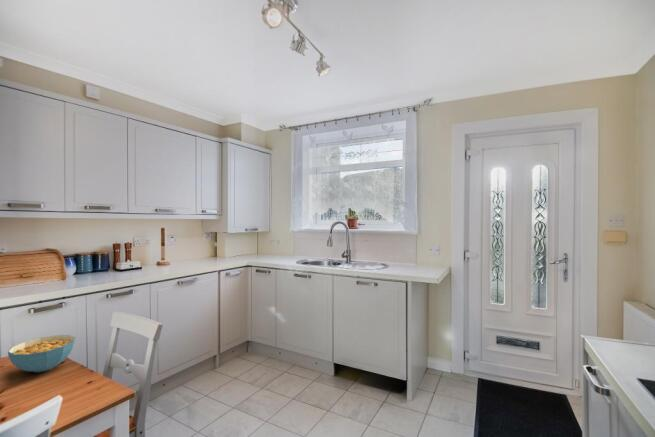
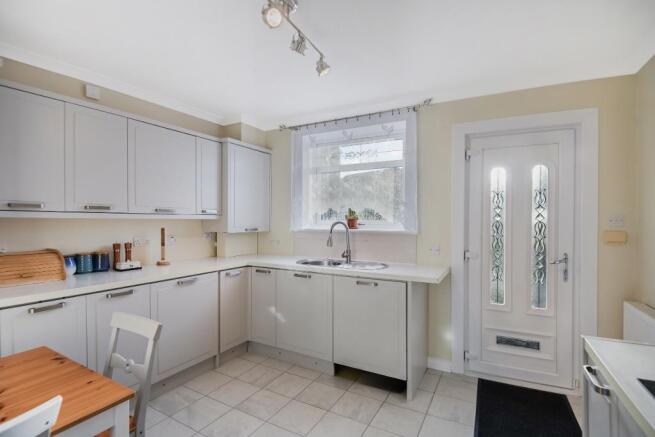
- cereal bowl [7,334,76,373]
